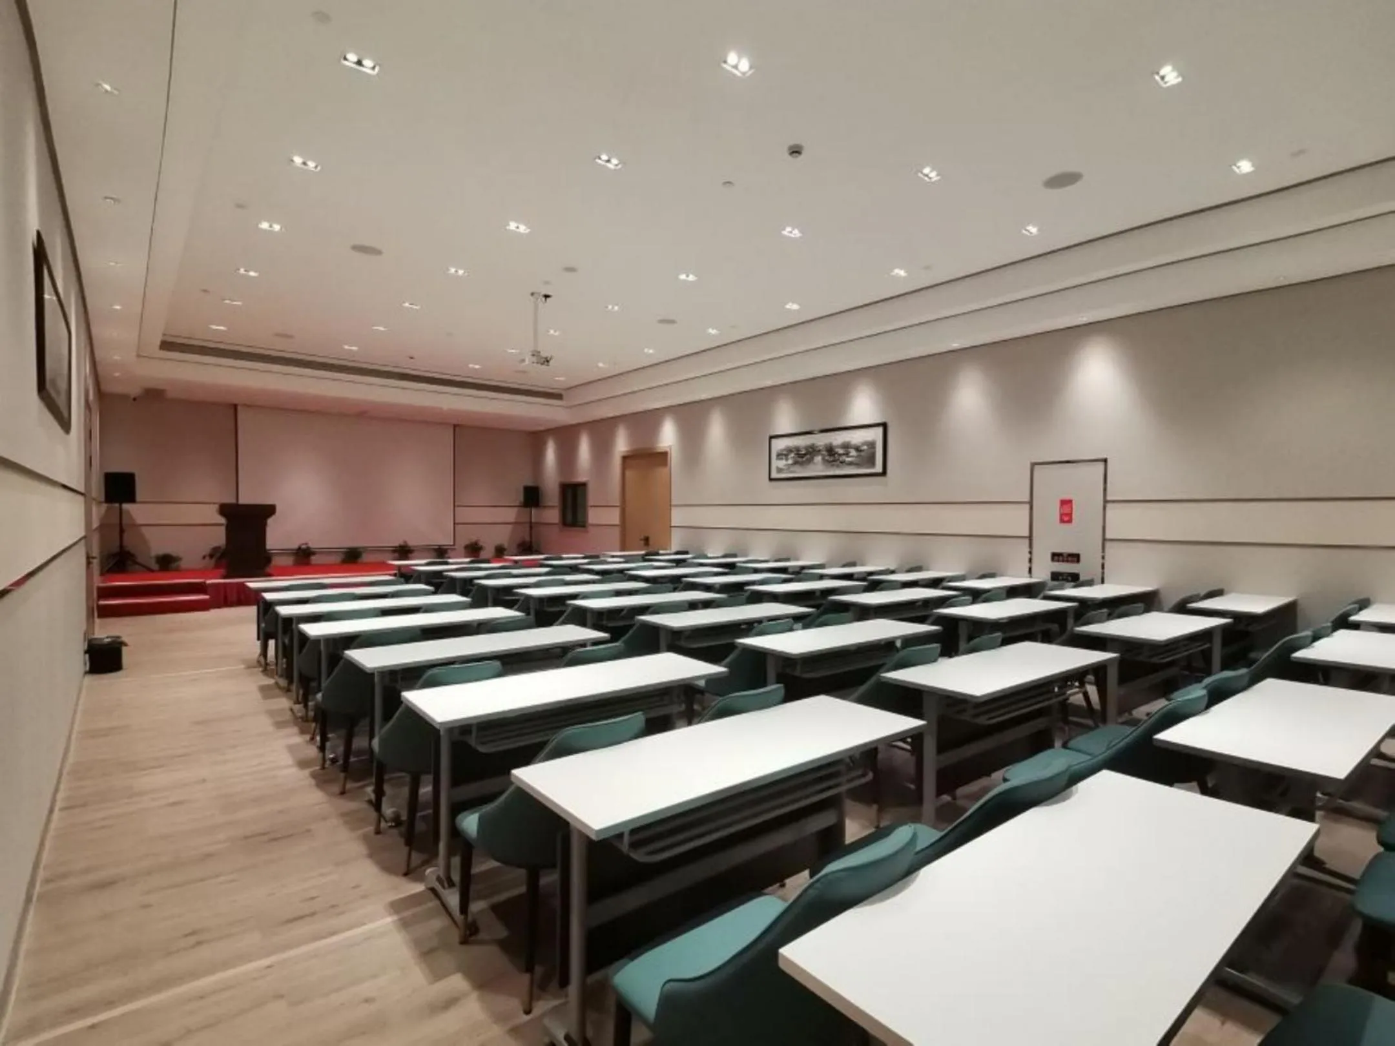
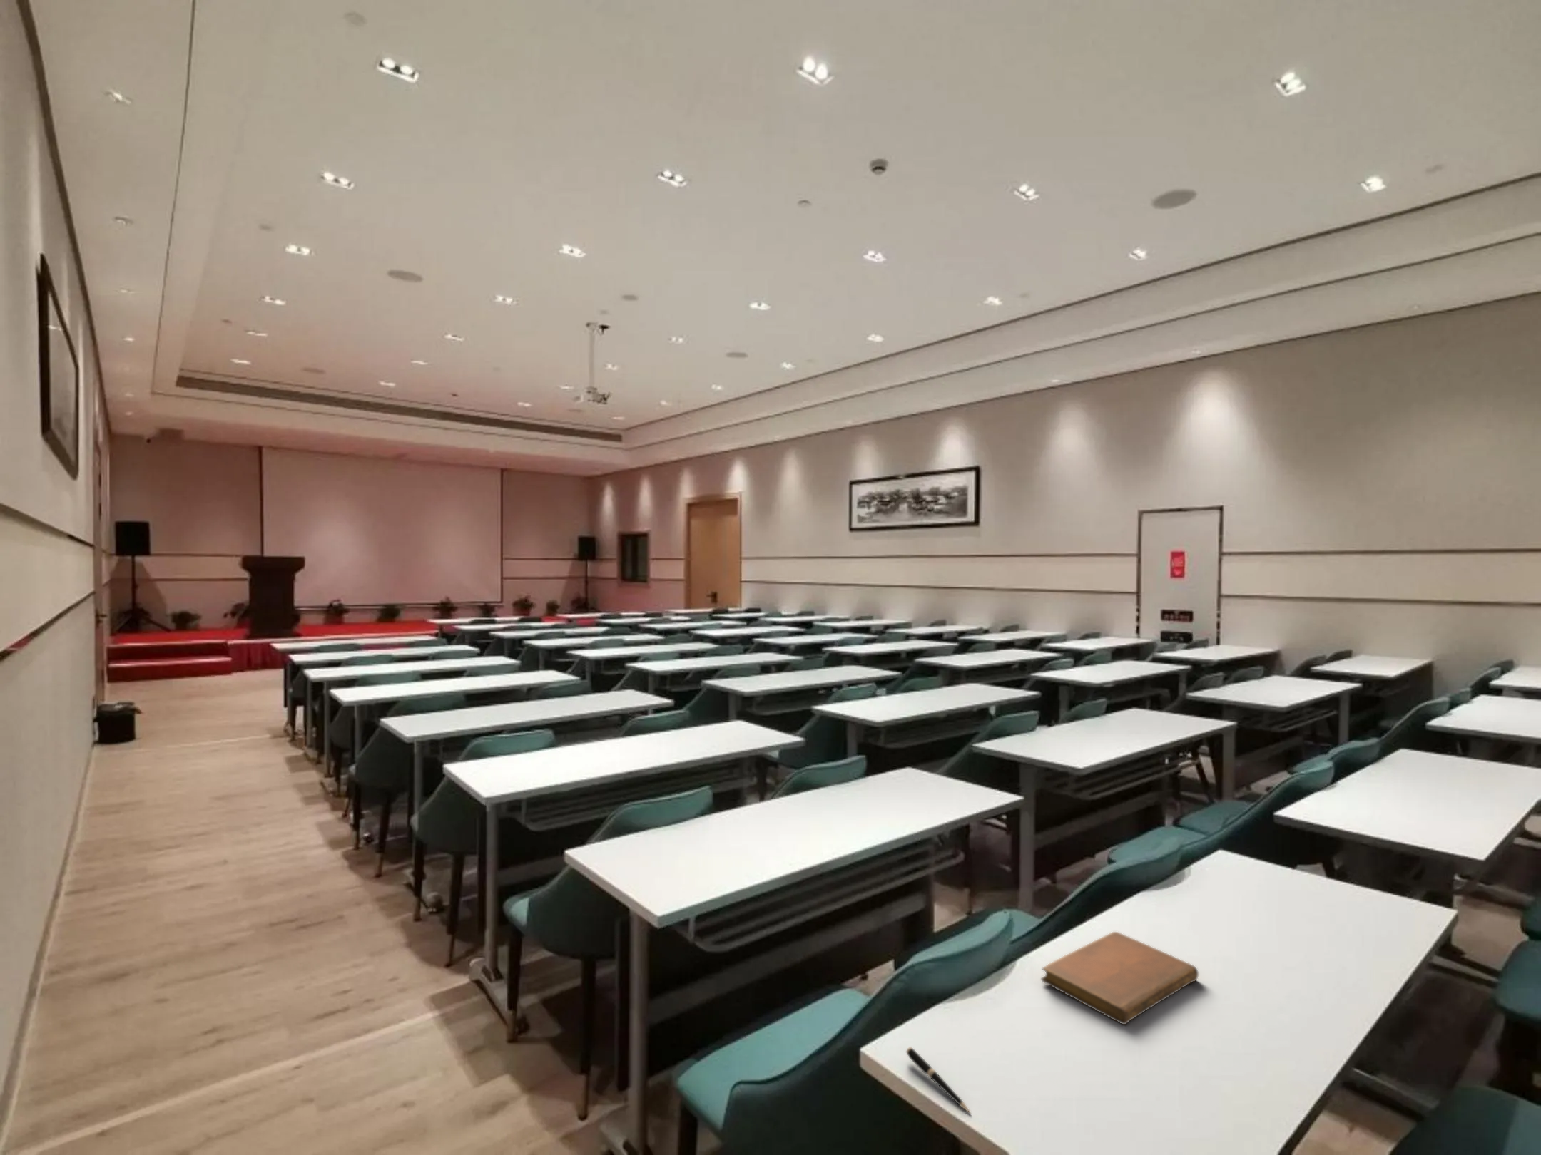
+ notebook [1041,931,1199,1025]
+ pen [905,1047,972,1114]
